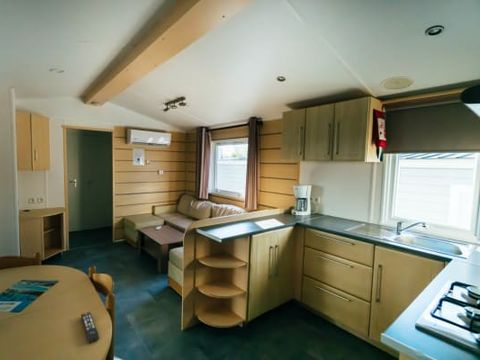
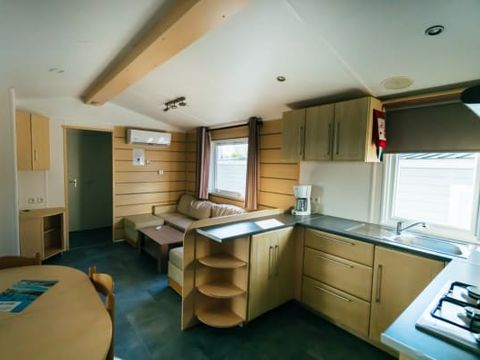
- remote control [80,311,100,344]
